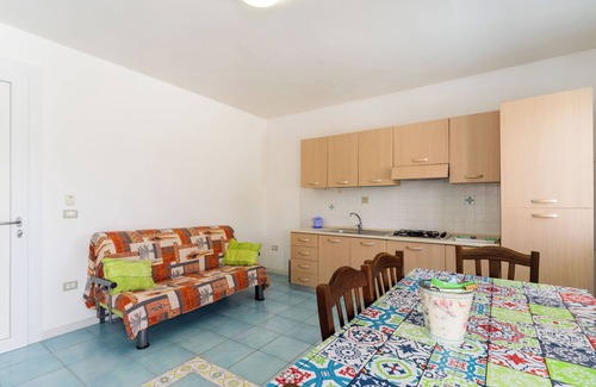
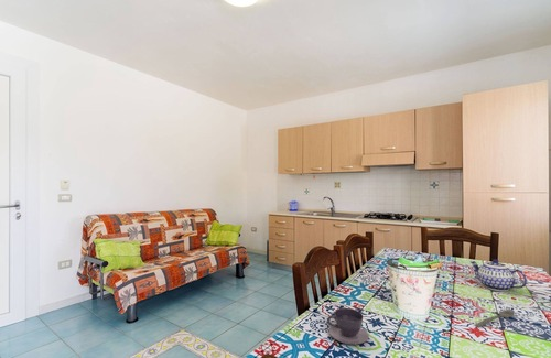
+ teacup [326,307,370,346]
+ teapot [468,258,528,292]
+ spoon [475,308,516,328]
